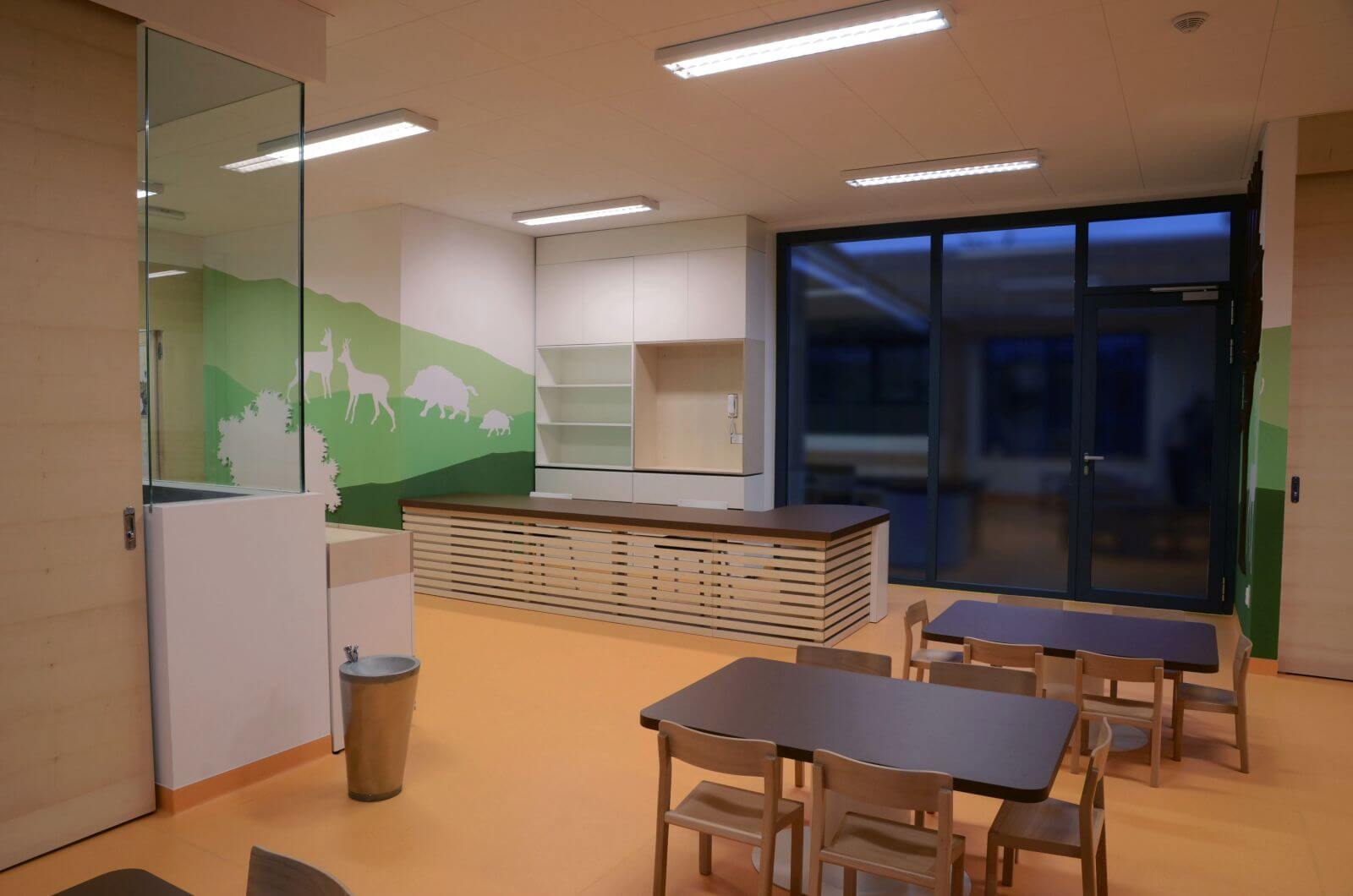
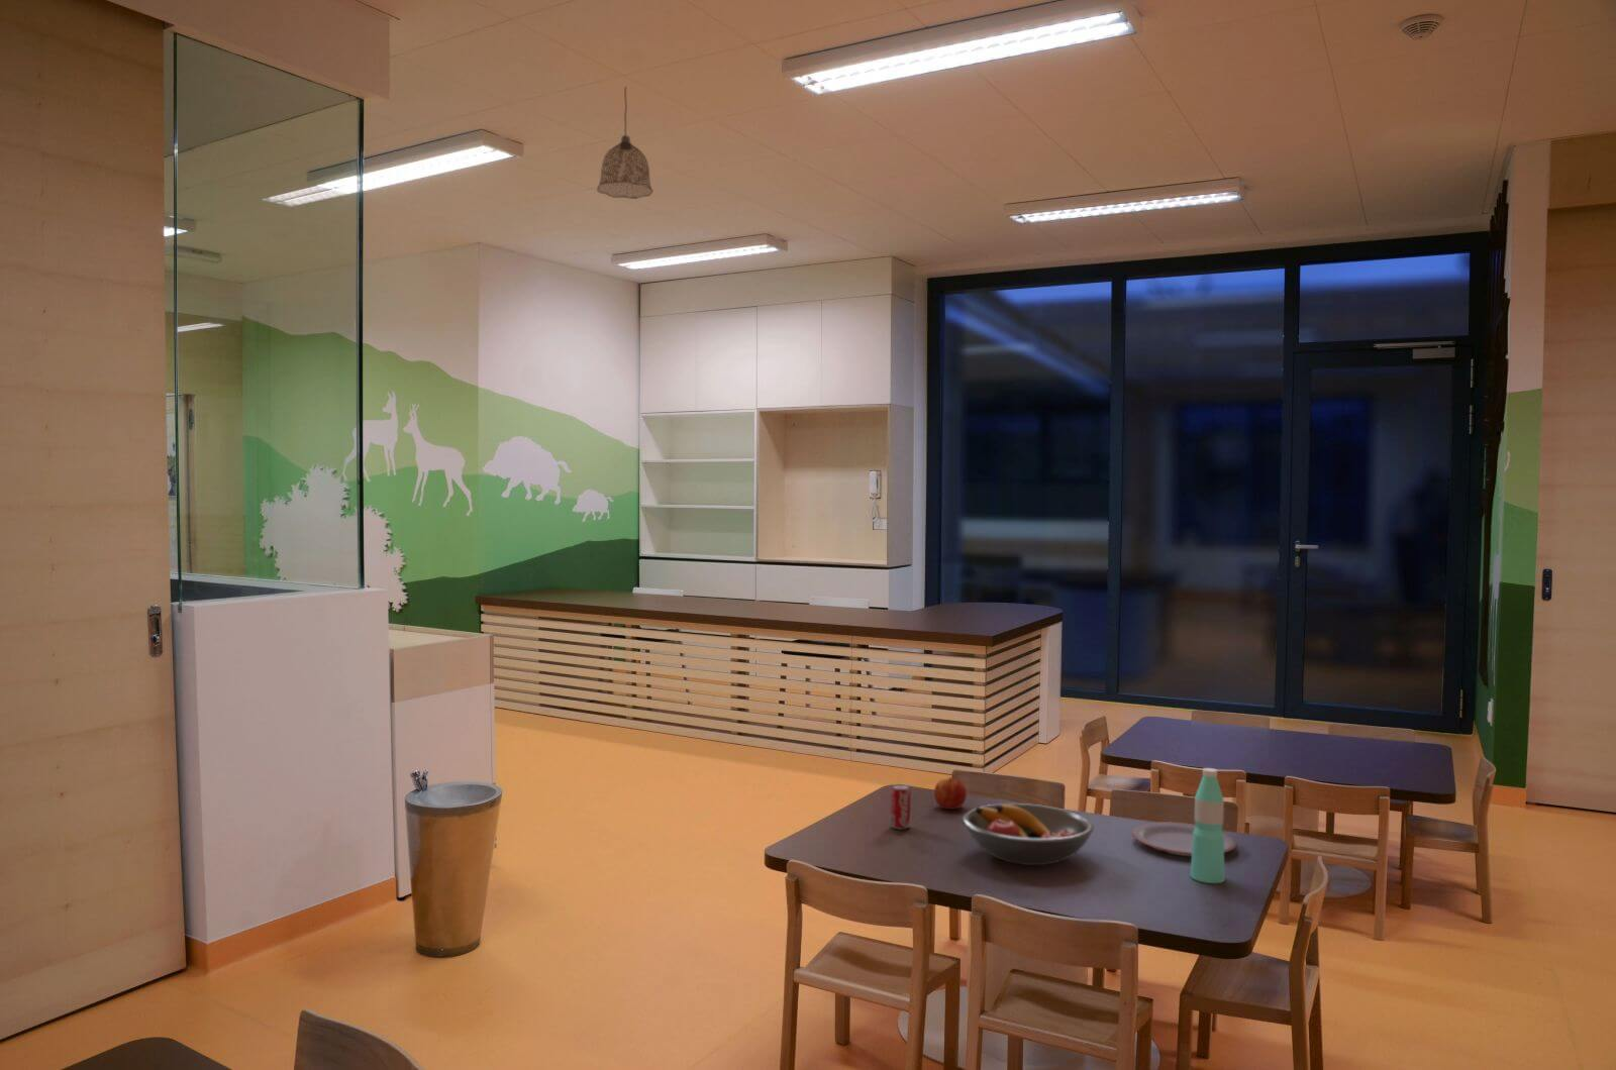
+ apple [933,776,967,811]
+ water bottle [1190,767,1227,884]
+ beverage can [890,783,913,830]
+ fruit bowl [961,802,1095,866]
+ plate [1131,820,1239,857]
+ pendant lamp [596,86,655,199]
